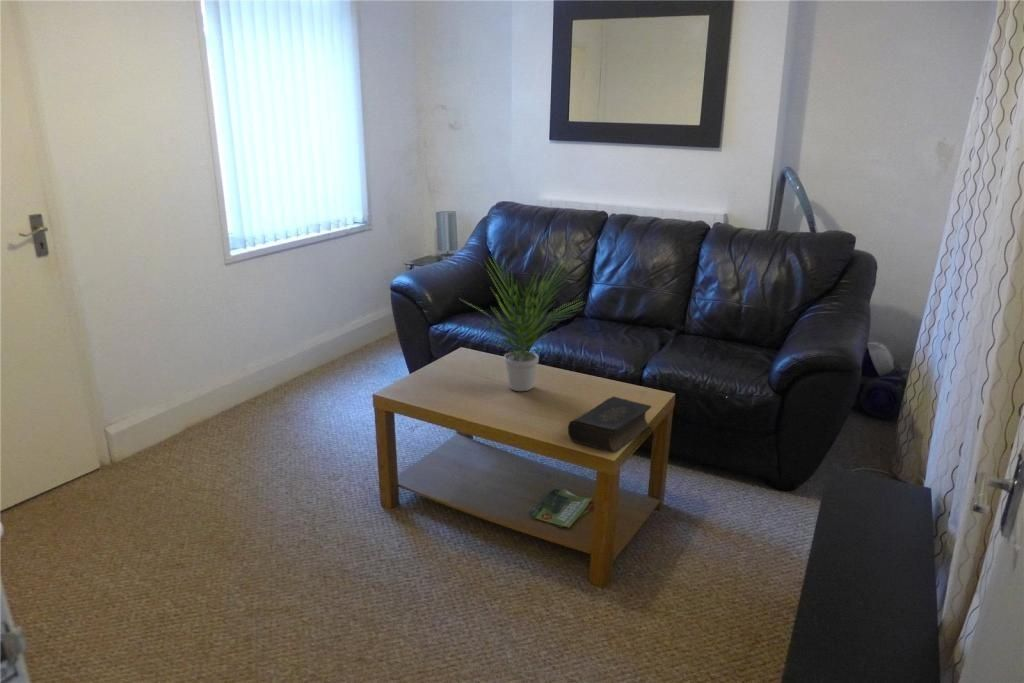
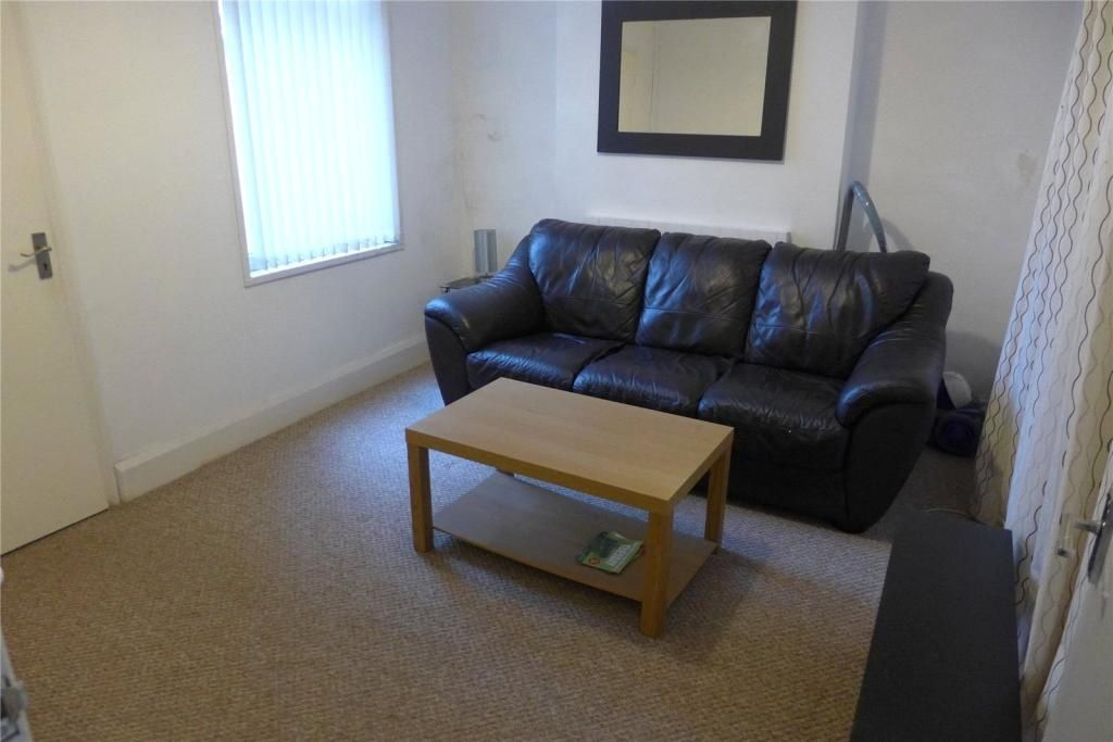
- book [567,396,652,454]
- potted plant [460,254,585,392]
